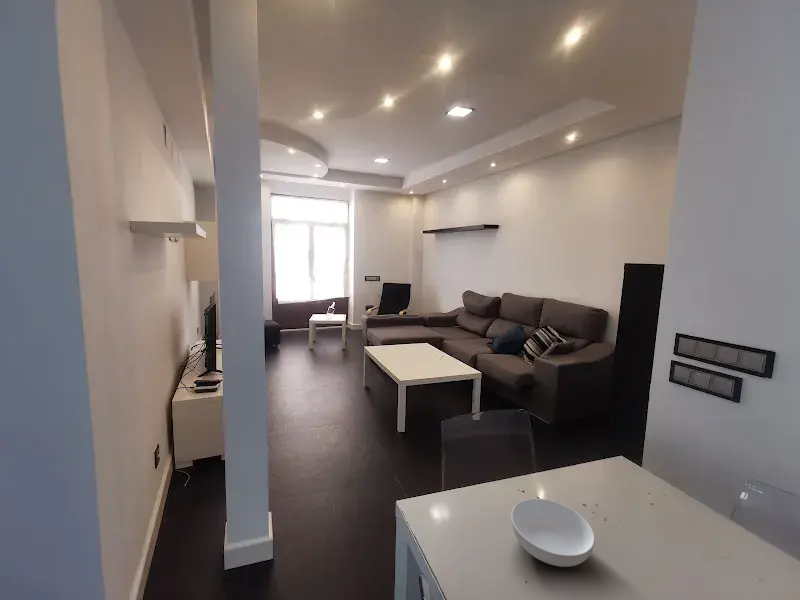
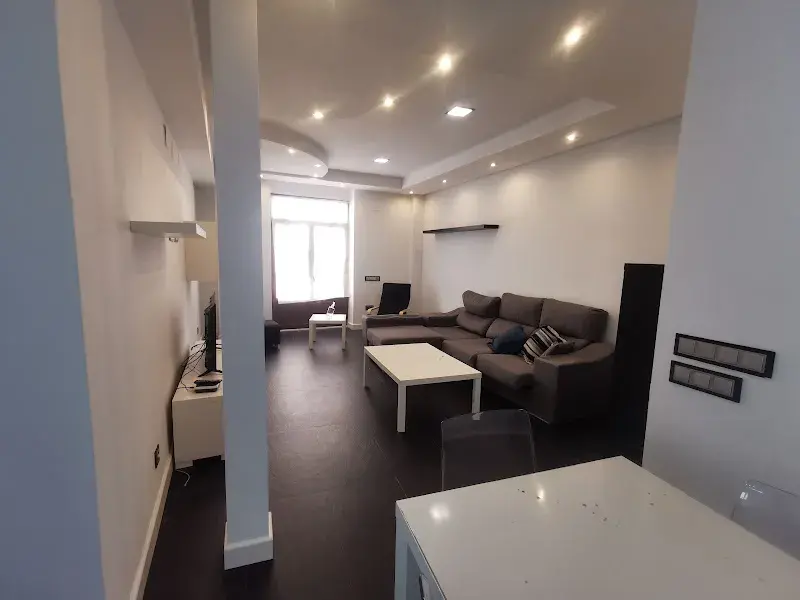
- serving bowl [510,498,596,568]
